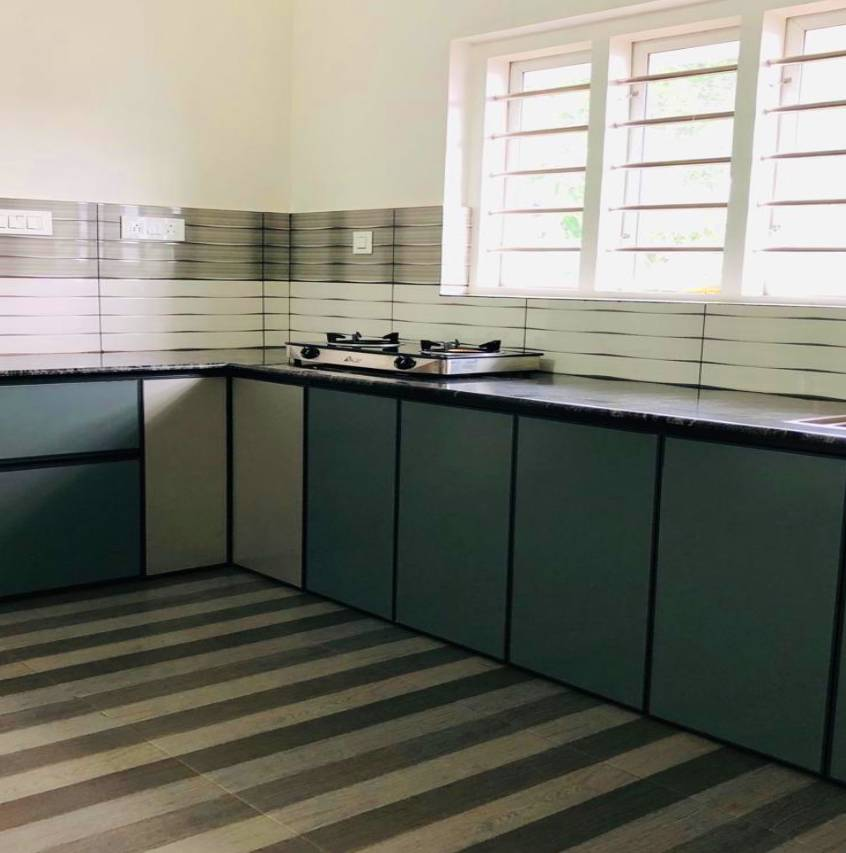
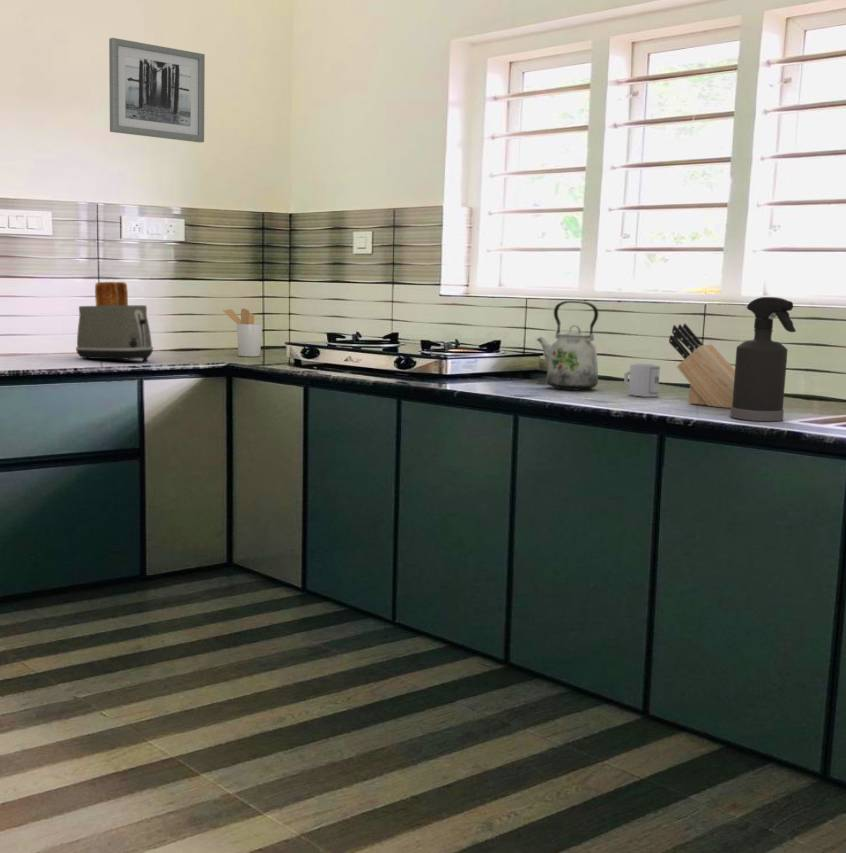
+ cup [623,362,661,398]
+ knife block [668,323,735,409]
+ spray bottle [729,296,797,422]
+ utensil holder [222,307,263,358]
+ kettle [536,300,599,391]
+ toaster [75,281,154,362]
+ wall art [108,37,206,144]
